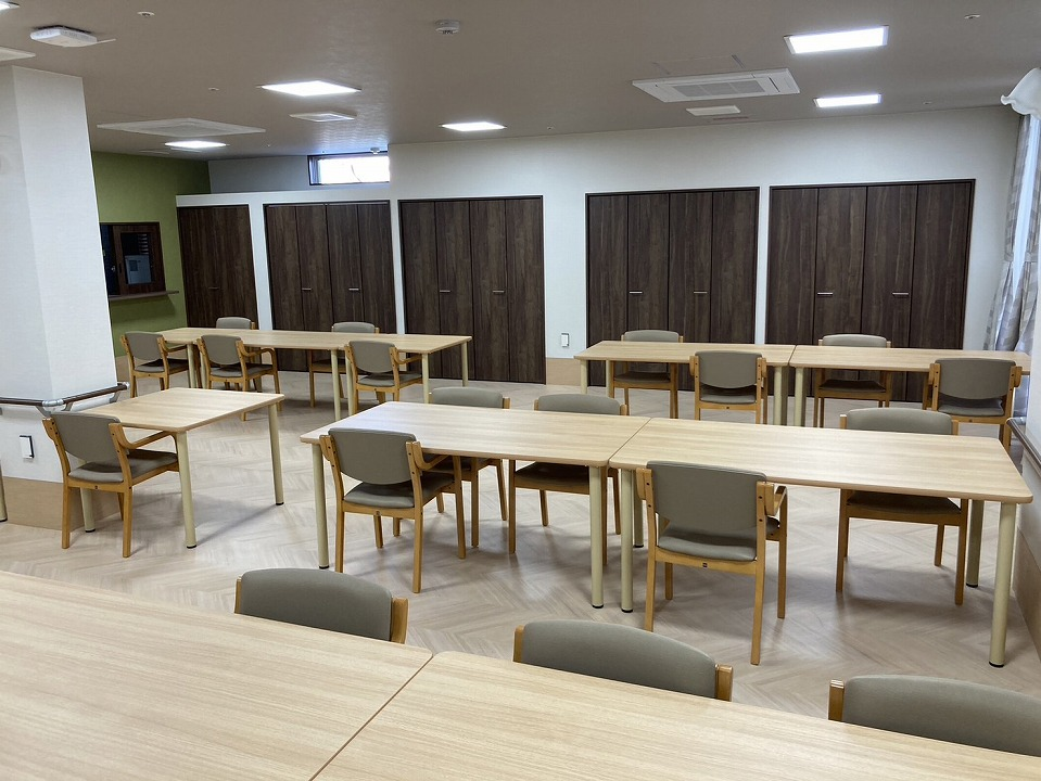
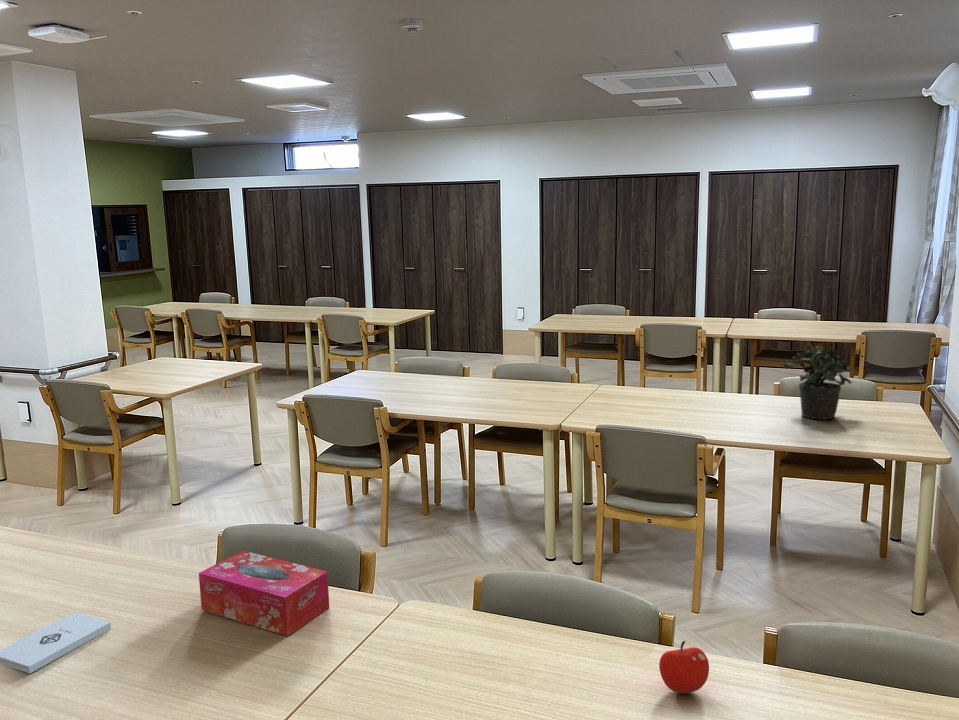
+ fruit [658,640,710,694]
+ potted plant [782,342,853,421]
+ tissue box [198,550,330,637]
+ notepad [0,612,112,674]
